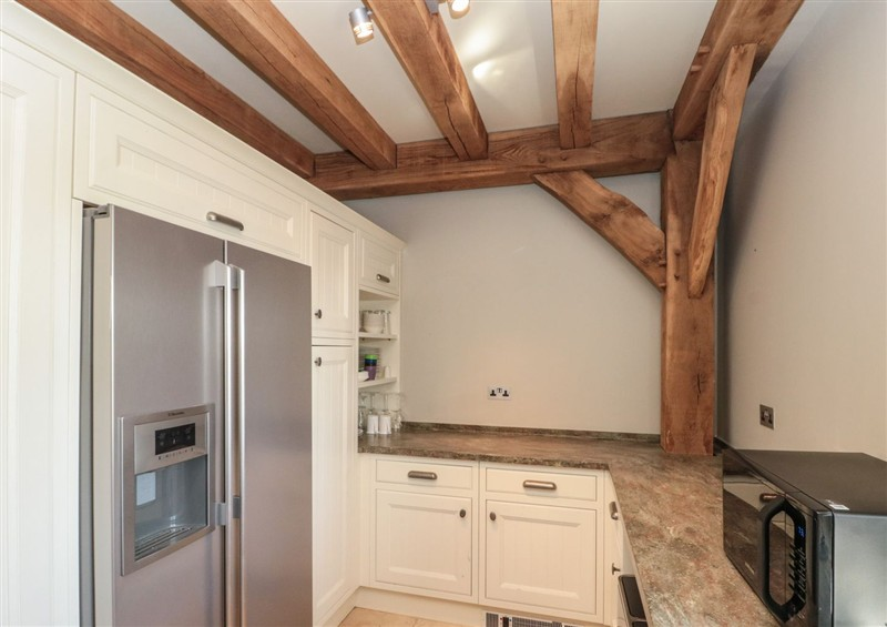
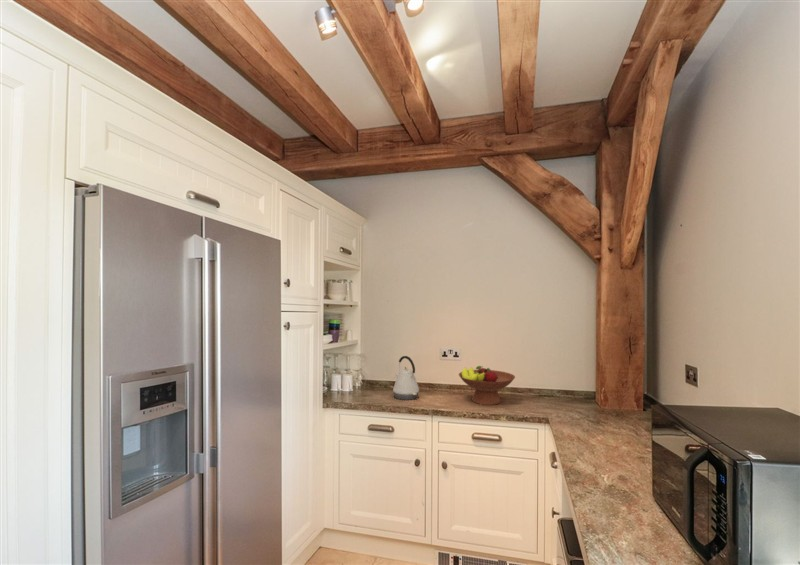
+ fruit bowl [458,365,516,406]
+ kettle [392,355,420,401]
